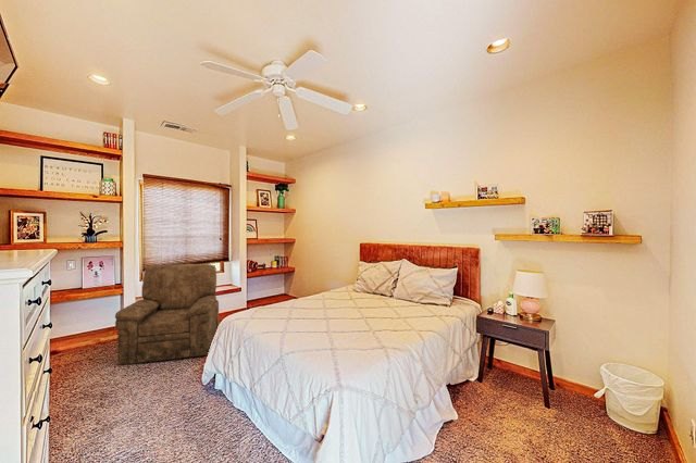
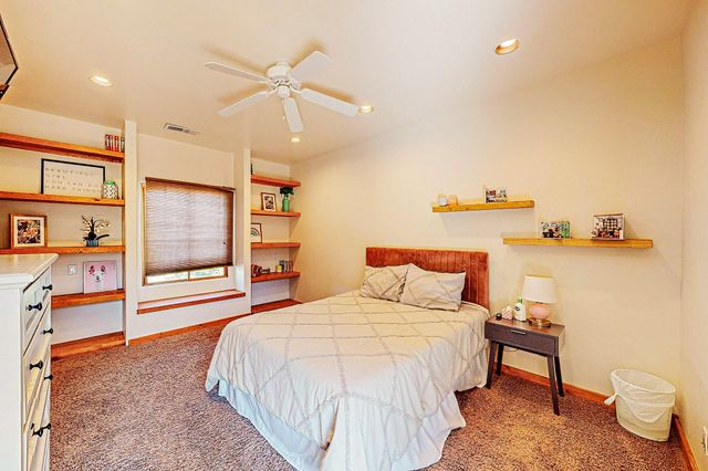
- armchair [114,263,220,366]
